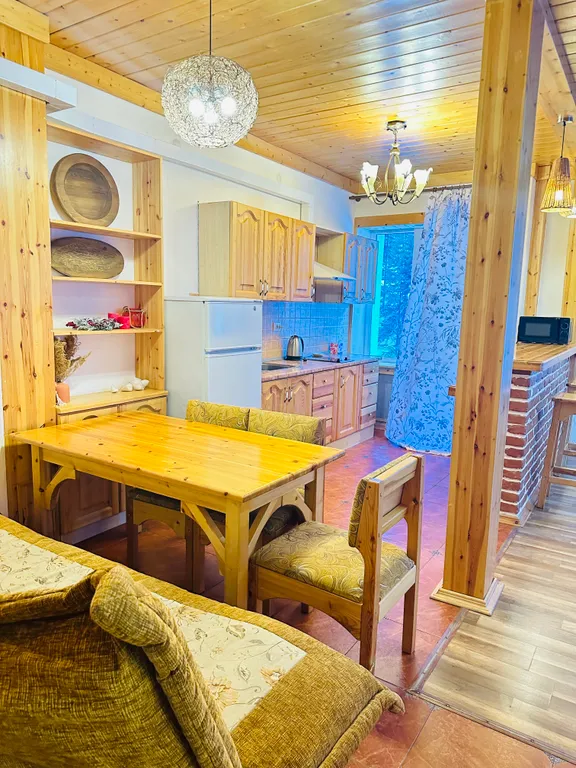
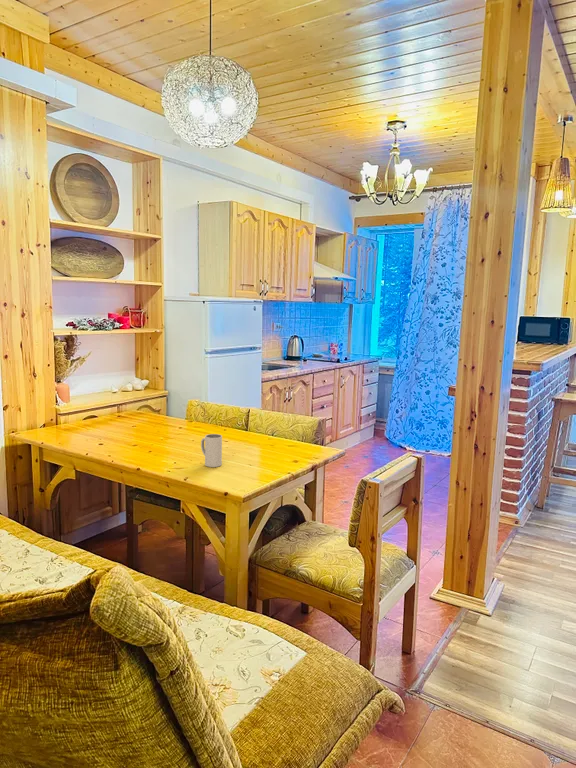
+ mug [200,433,223,468]
